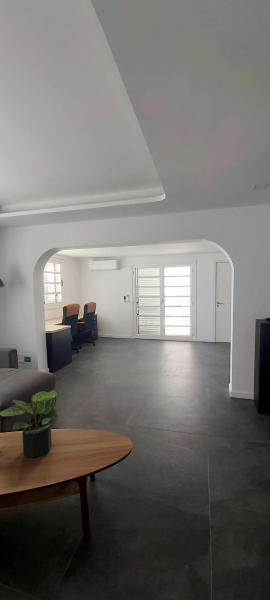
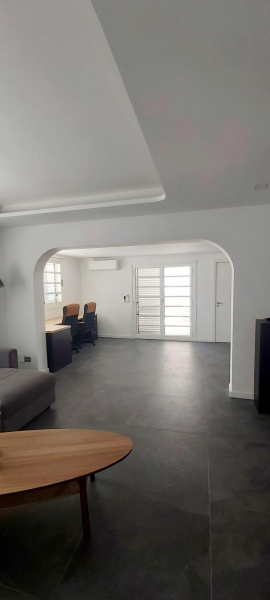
- potted plant [0,389,60,459]
